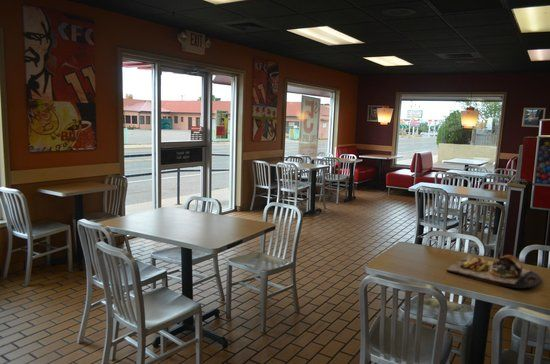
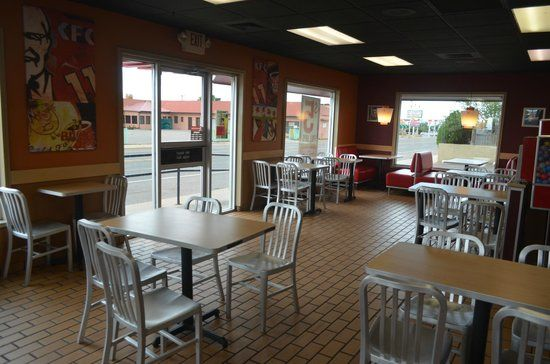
- food tray [445,254,543,290]
